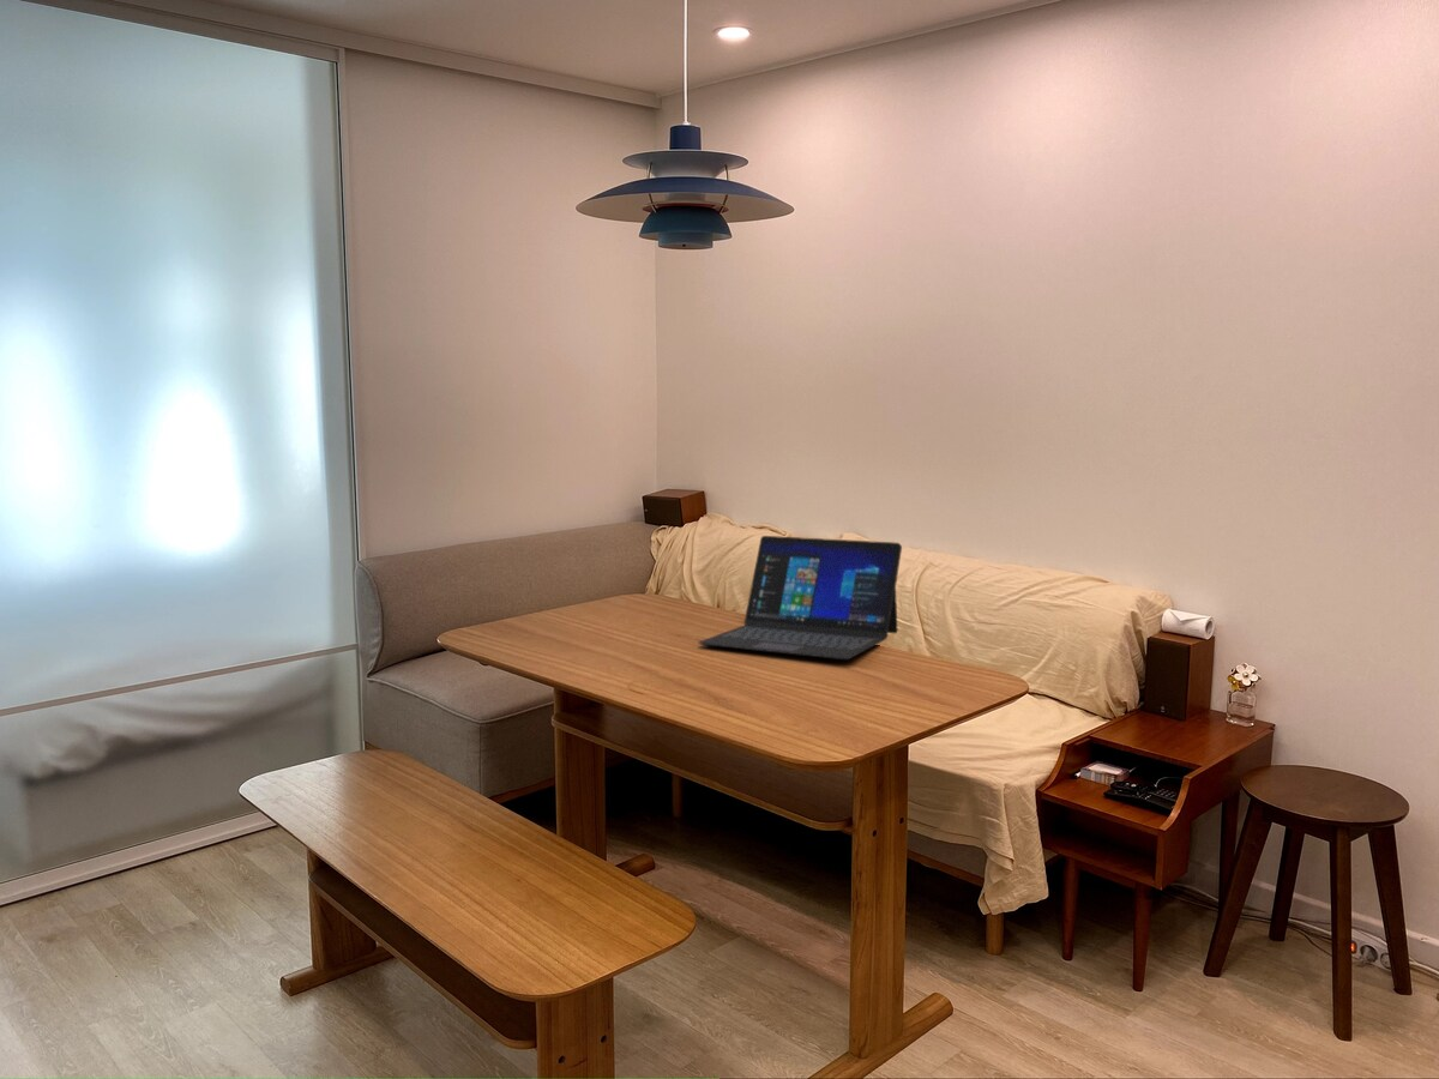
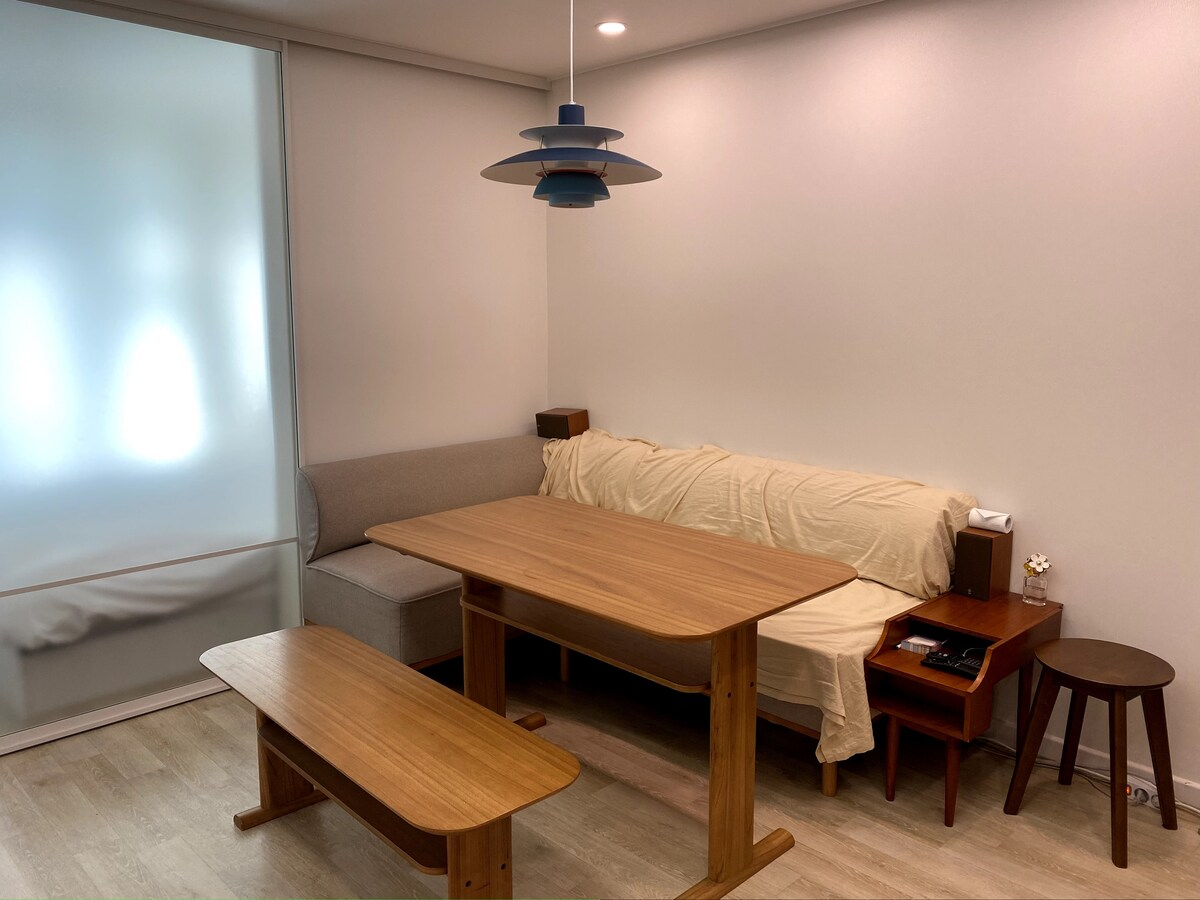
- laptop [697,535,903,661]
